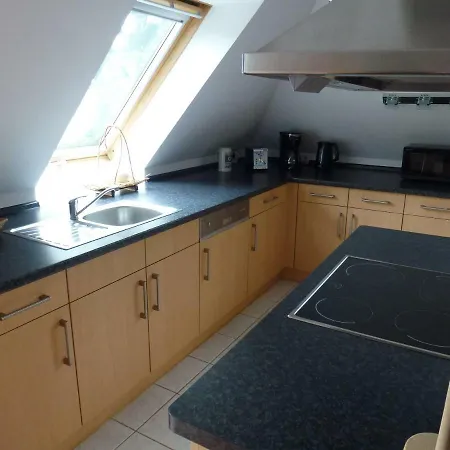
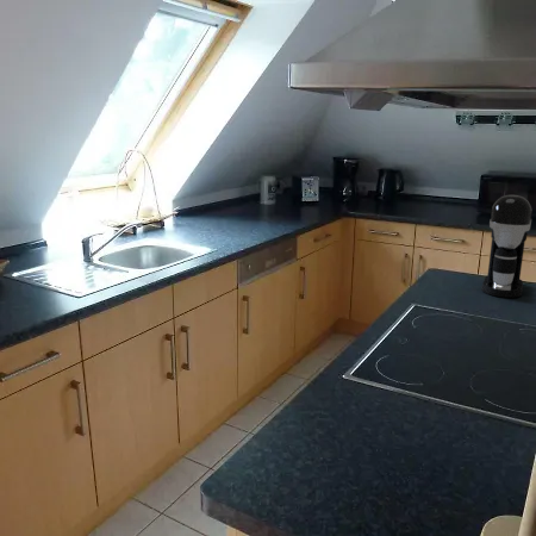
+ coffee maker [480,194,534,299]
